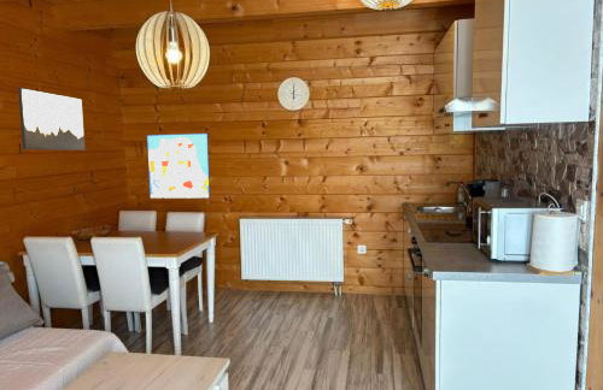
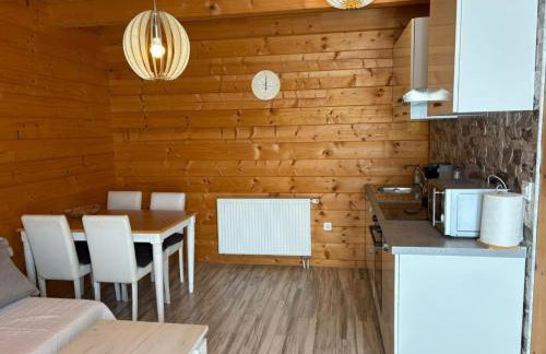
- wall art [17,87,87,152]
- wall art [146,132,211,200]
